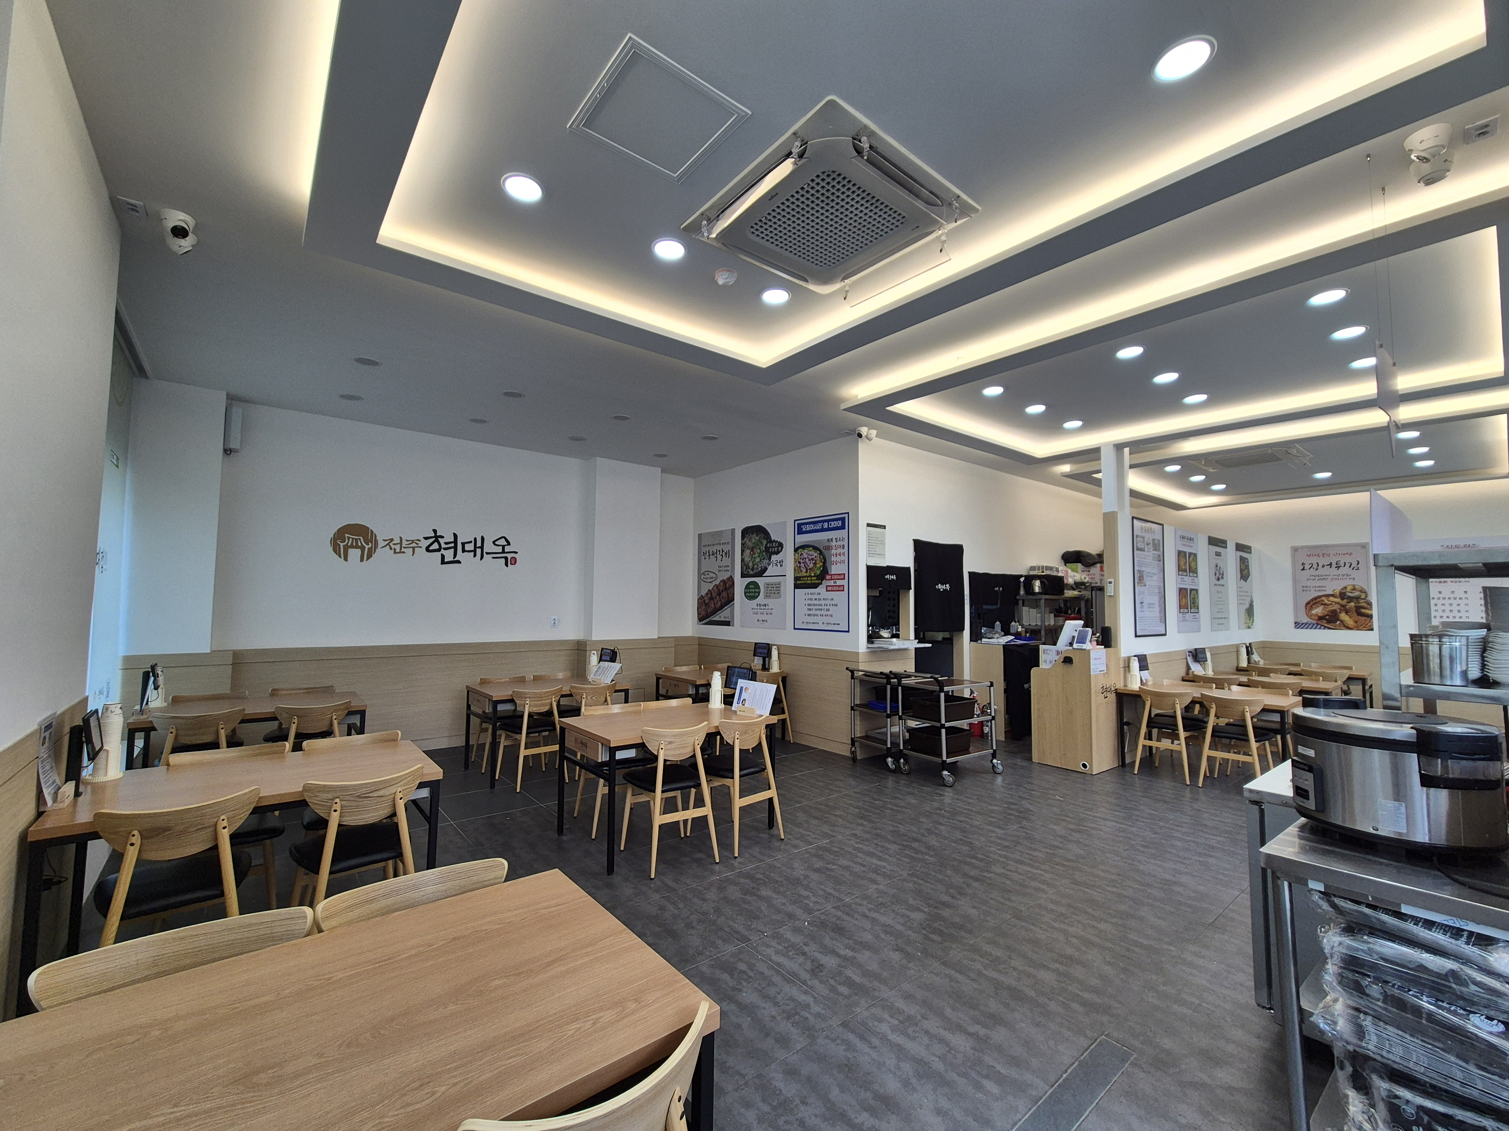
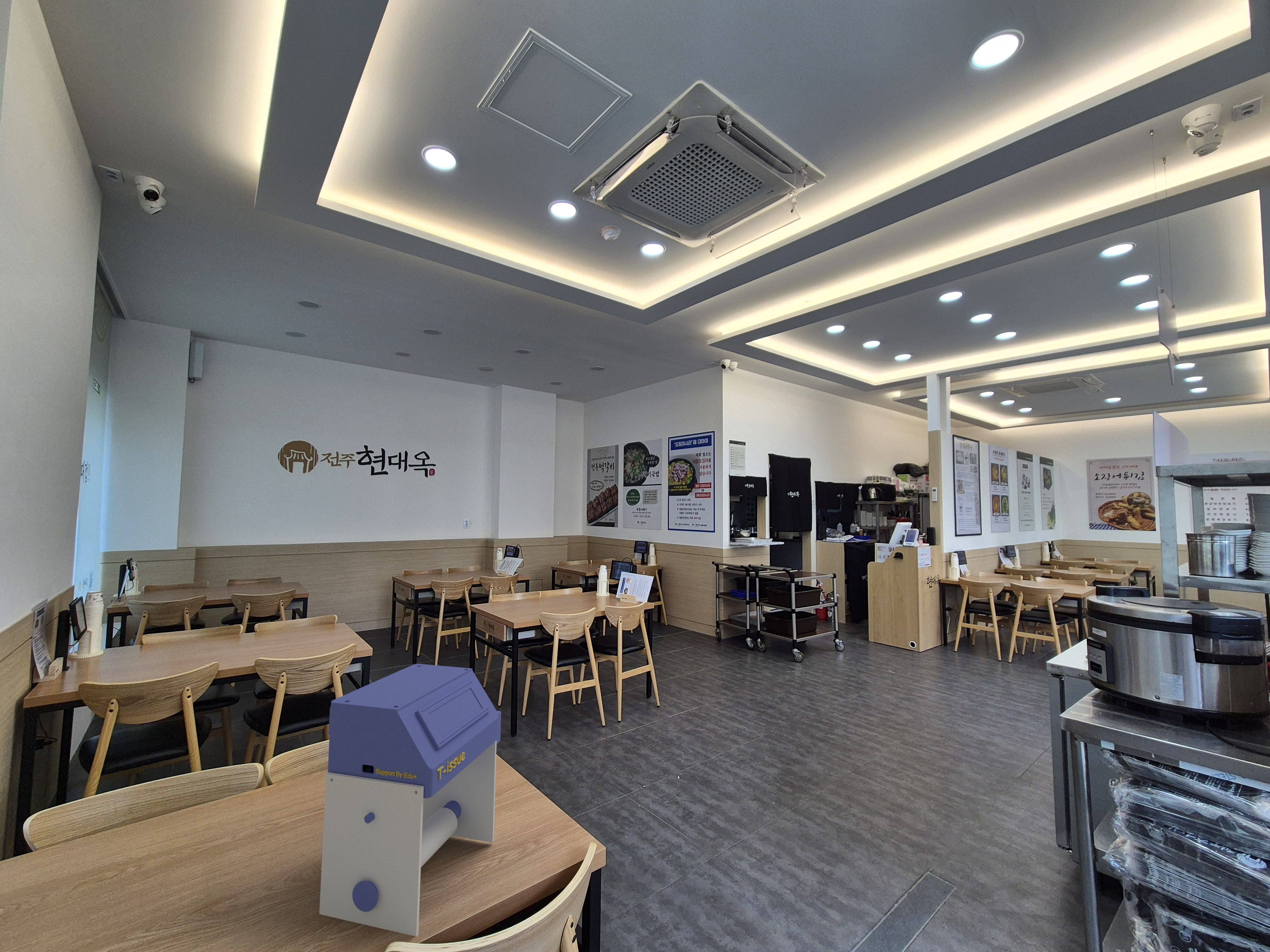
+ tissue dispenser [319,664,501,937]
